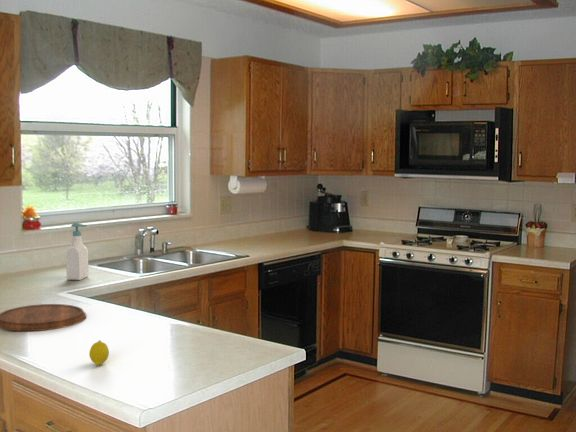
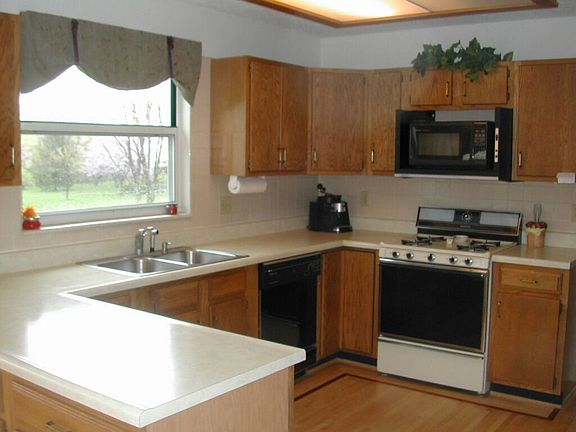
- cutting board [0,303,87,332]
- soap bottle [65,221,89,281]
- fruit [88,339,110,367]
